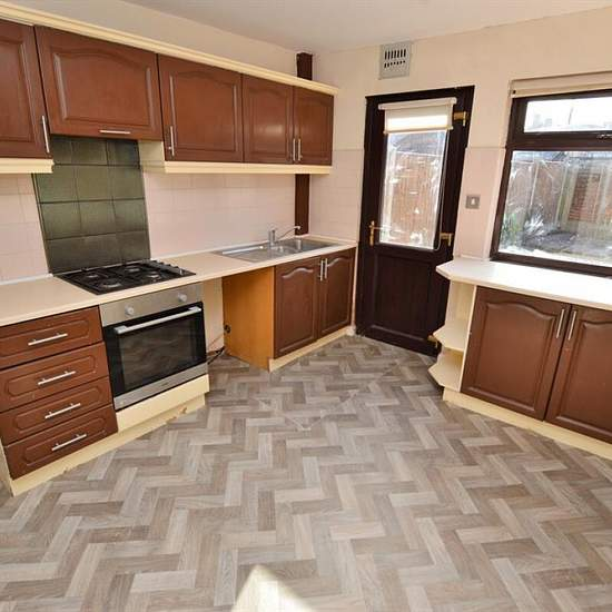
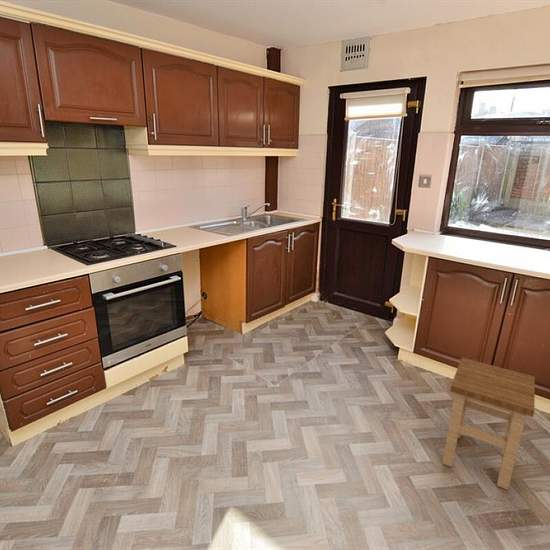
+ stool [441,357,536,491]
